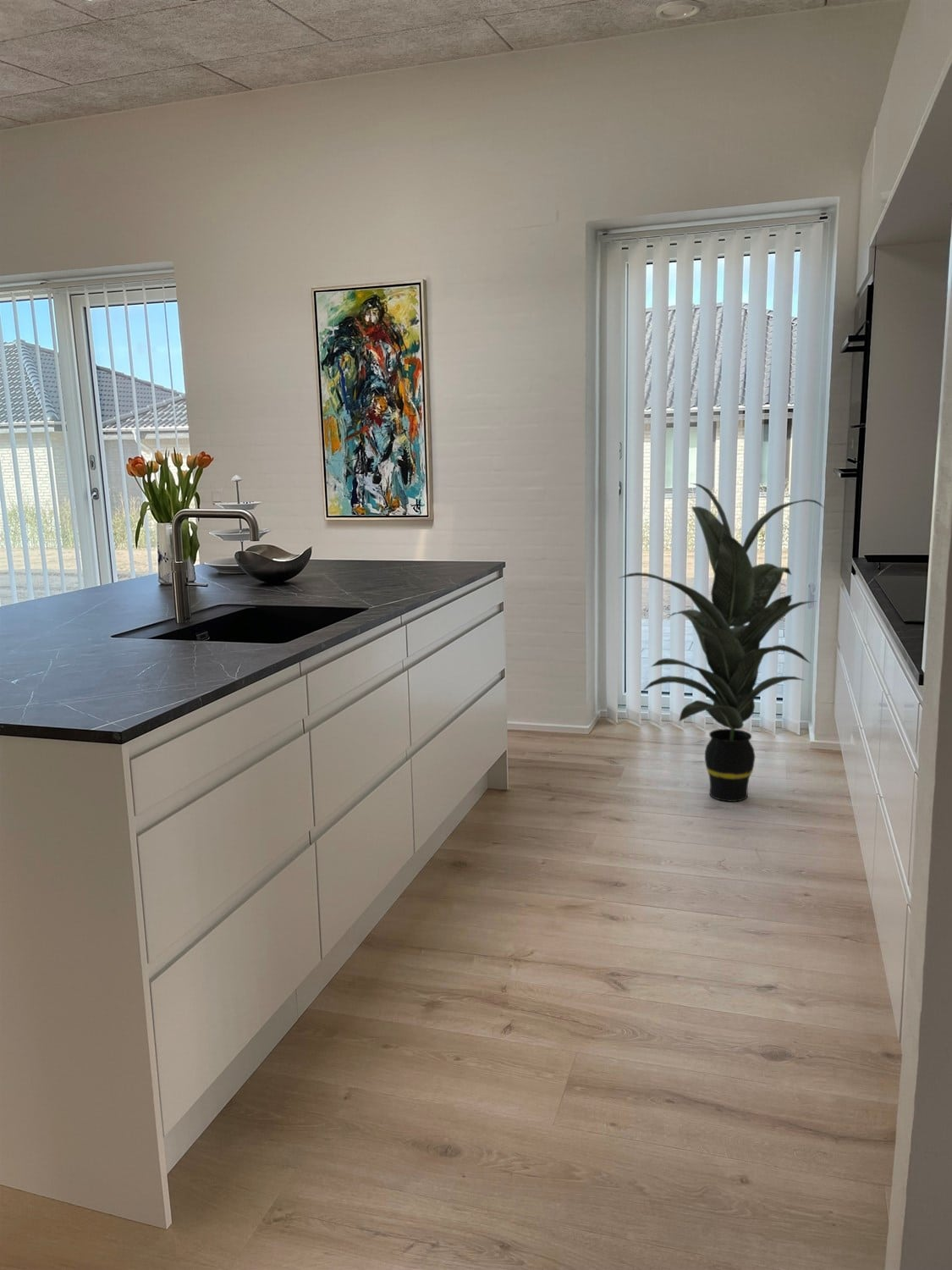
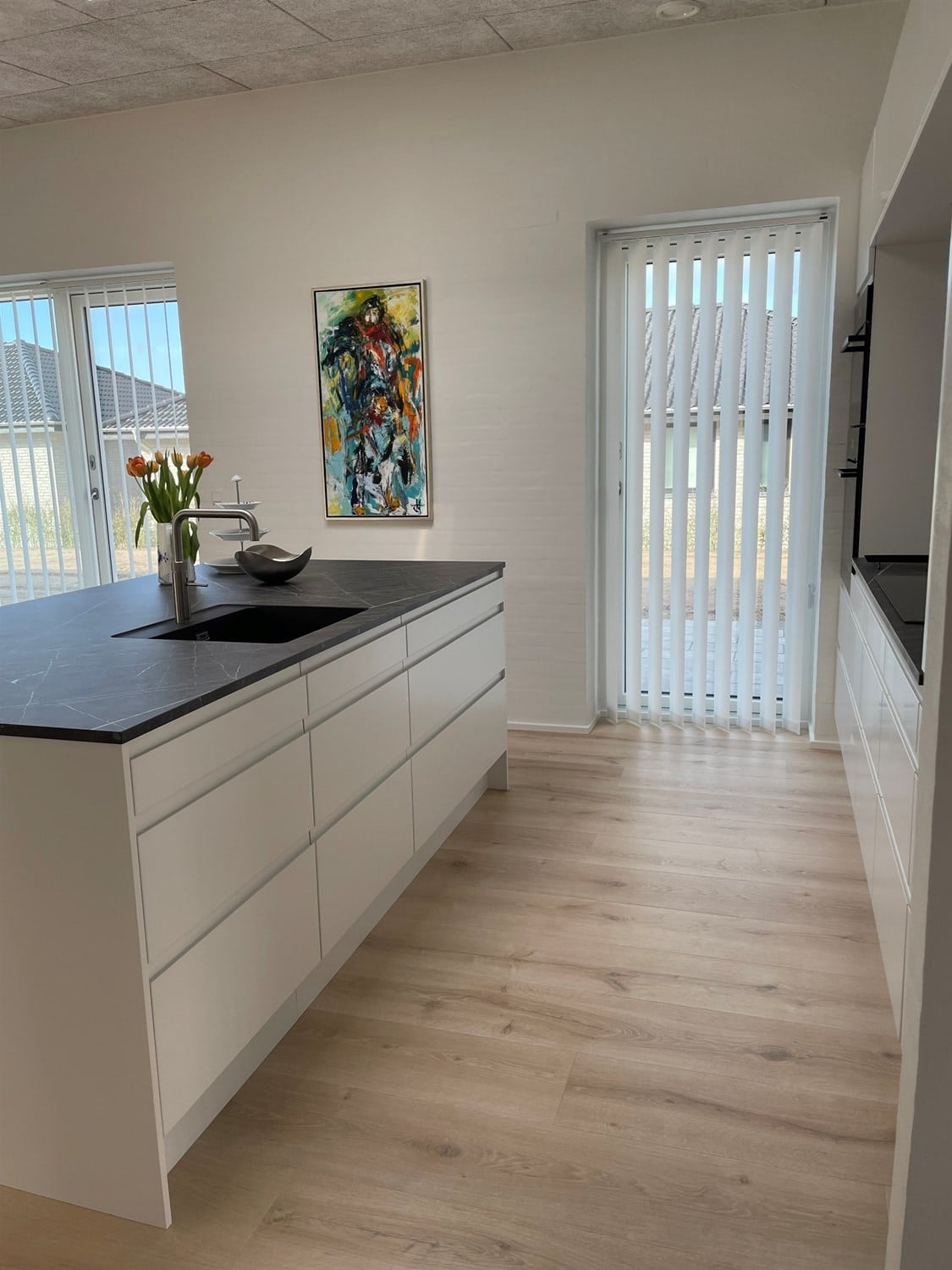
- indoor plant [617,483,826,803]
